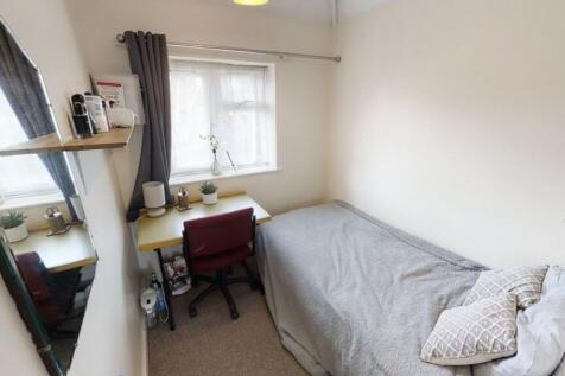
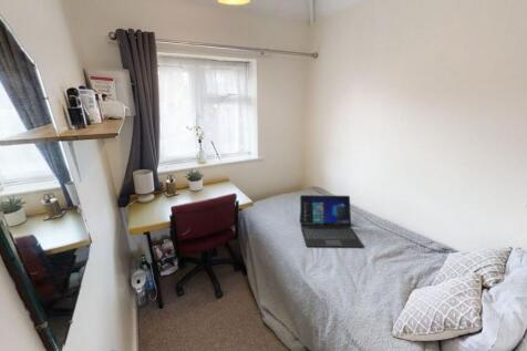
+ laptop [299,194,364,248]
